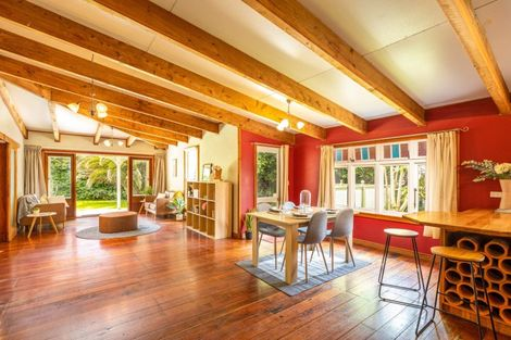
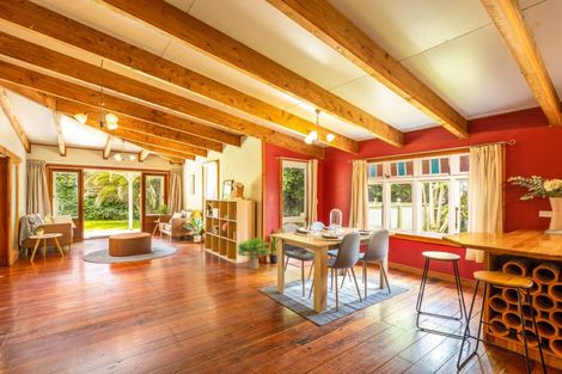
+ potted plant [236,235,273,270]
